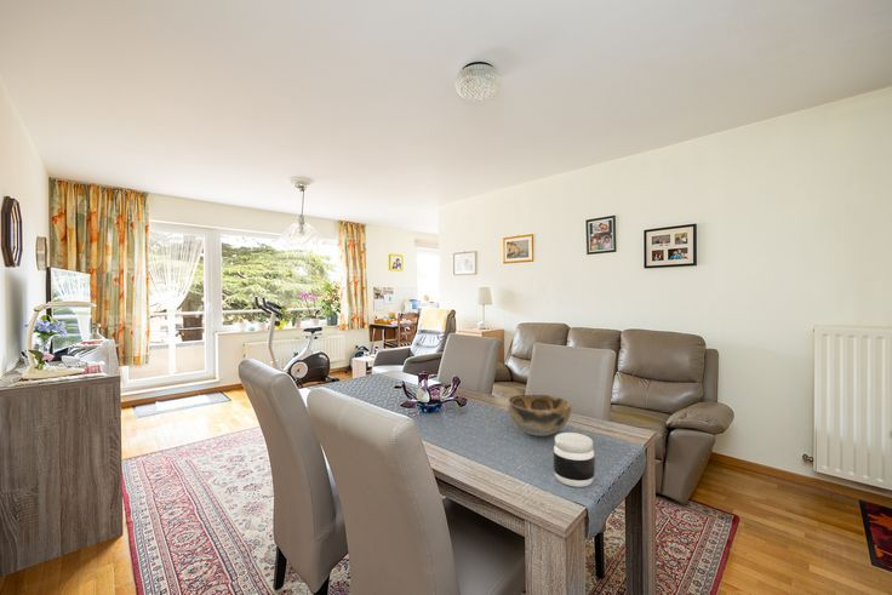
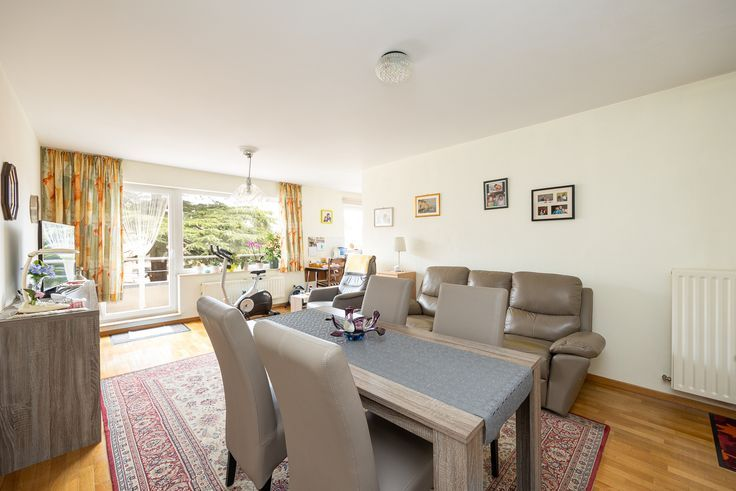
- jar [553,431,596,488]
- decorative bowl [507,394,572,437]
